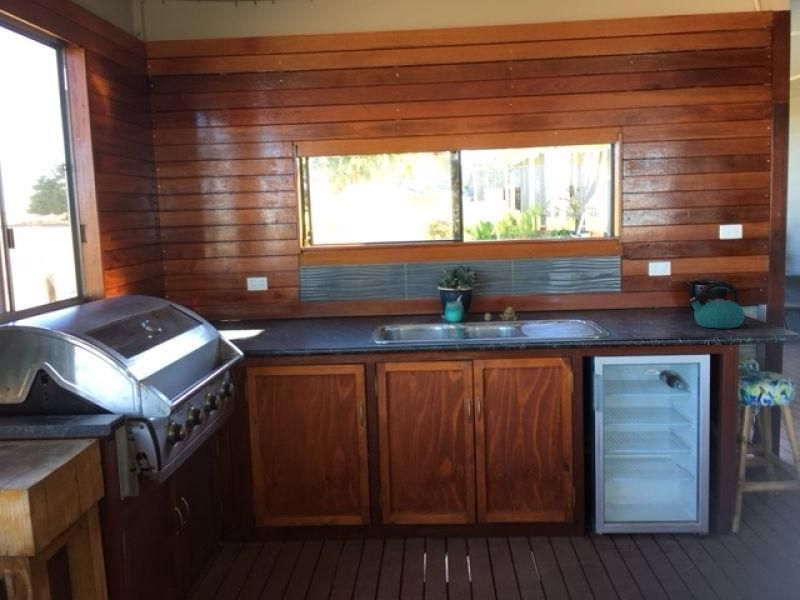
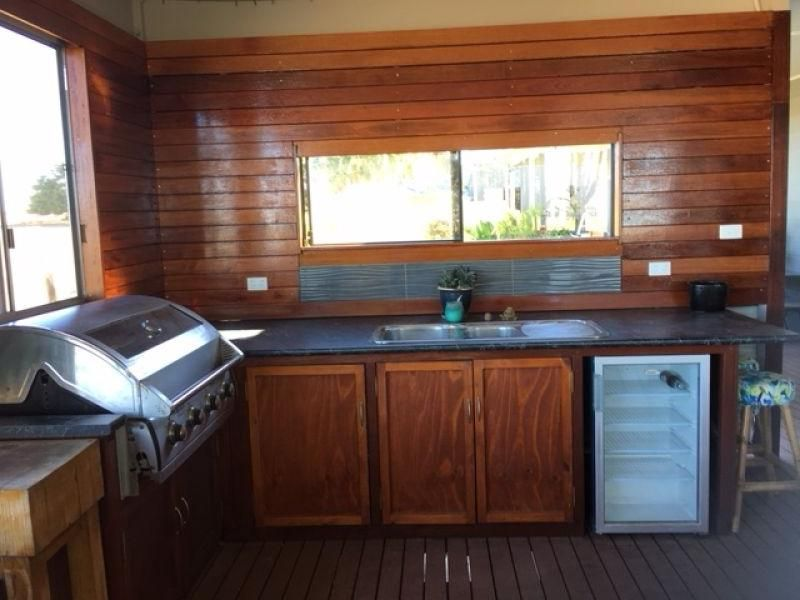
- kettle [688,281,746,329]
